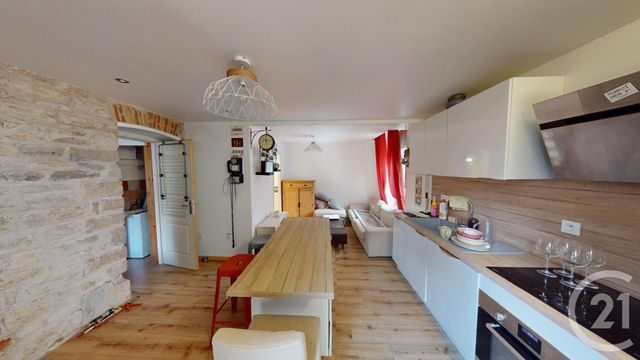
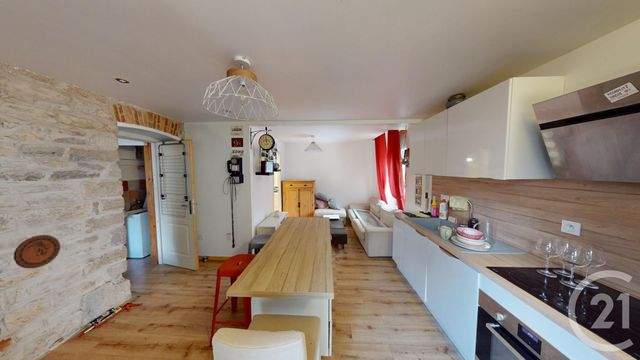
+ decorative plate [13,234,61,269]
